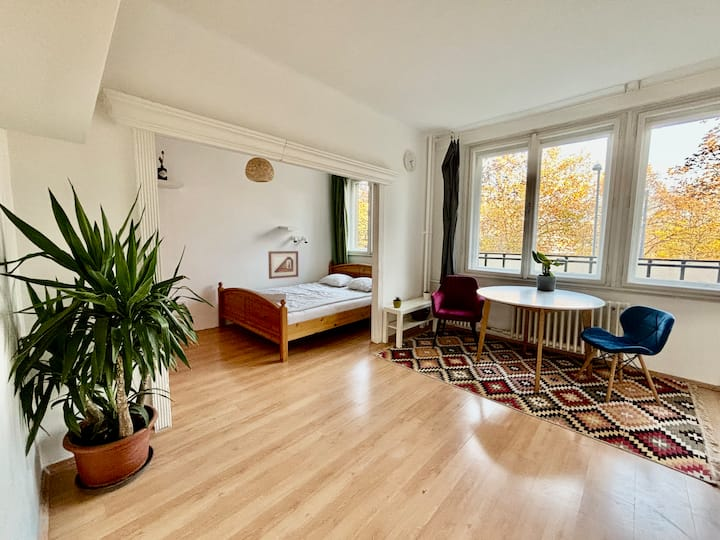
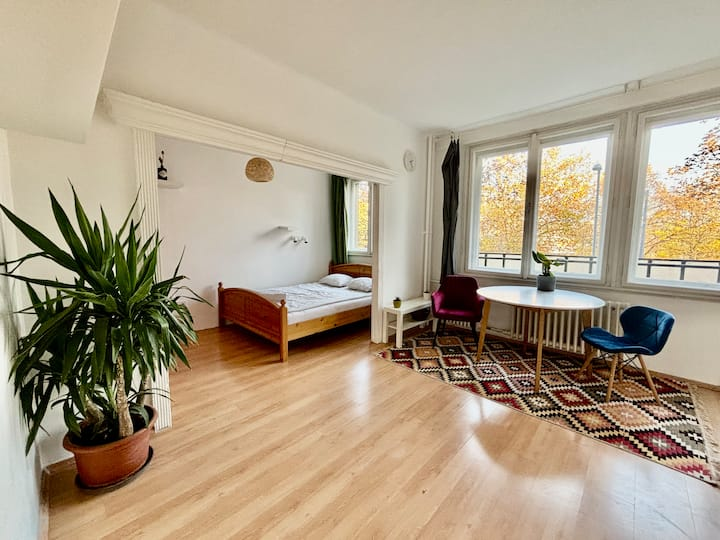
- picture frame [268,250,299,280]
